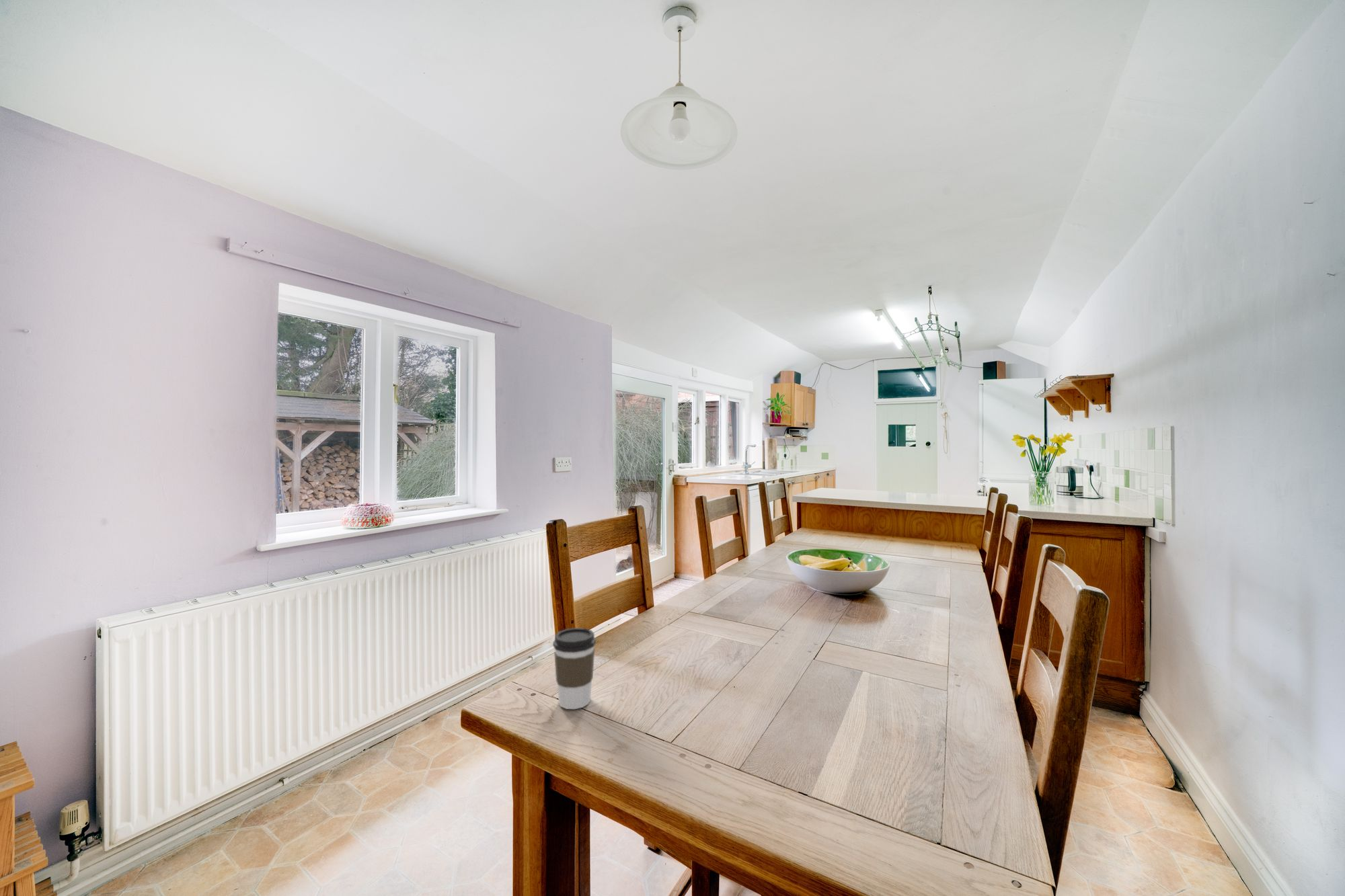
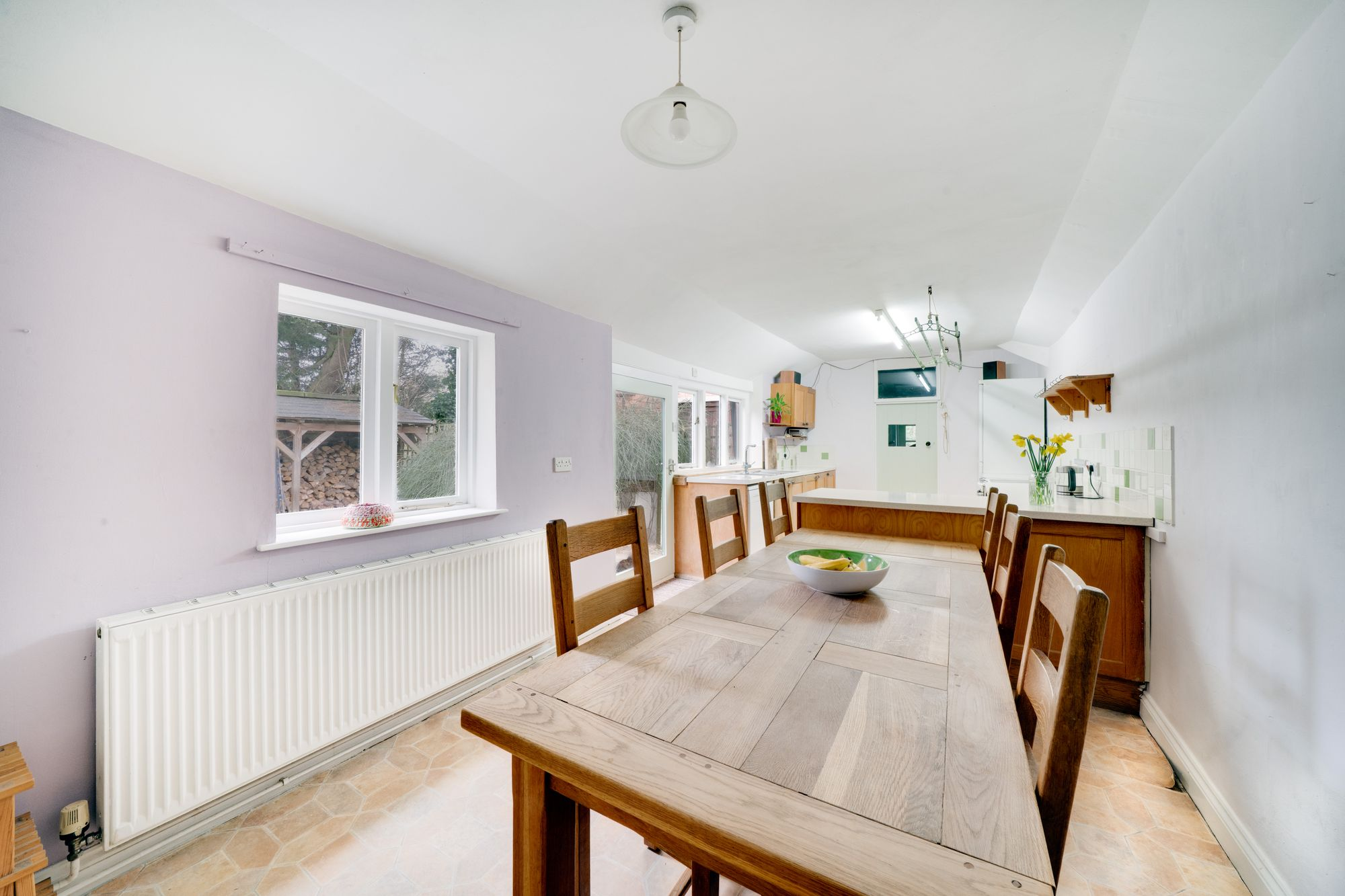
- coffee cup [552,627,597,710]
